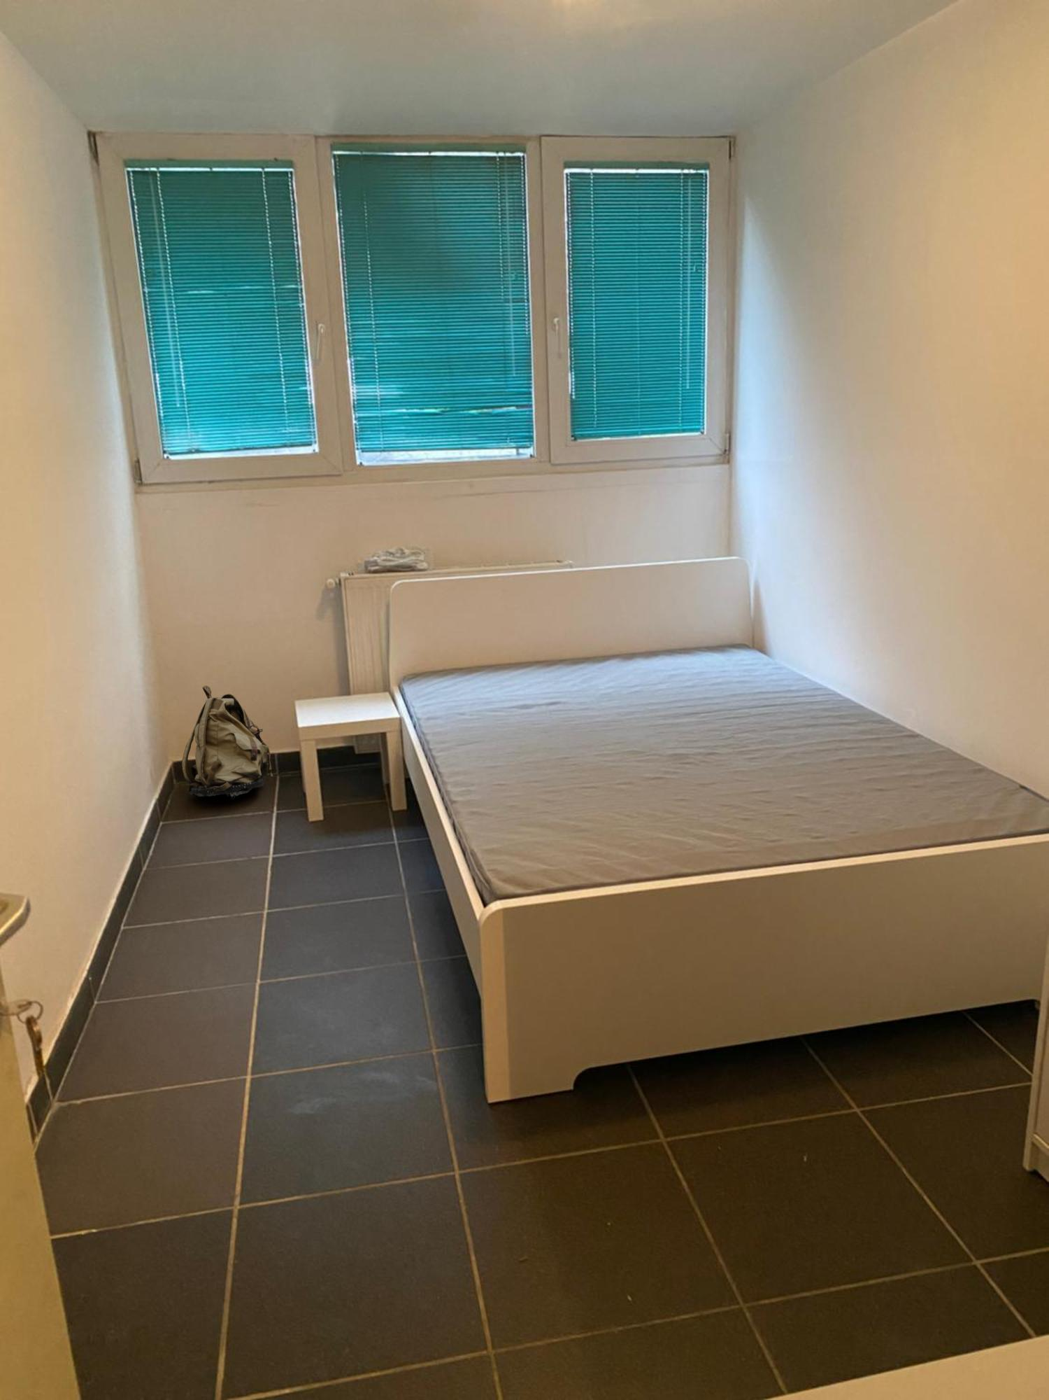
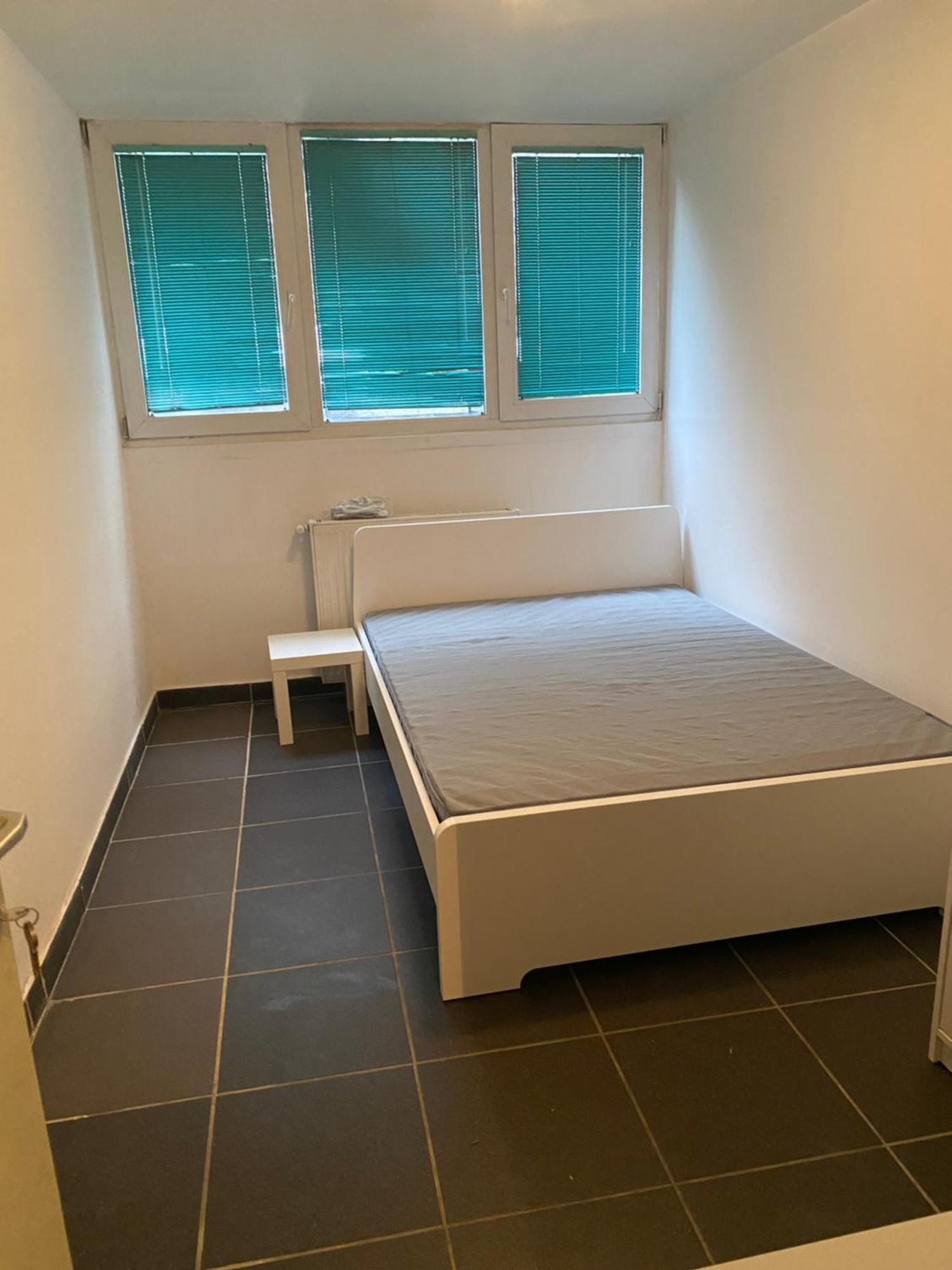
- backpack [181,685,273,800]
